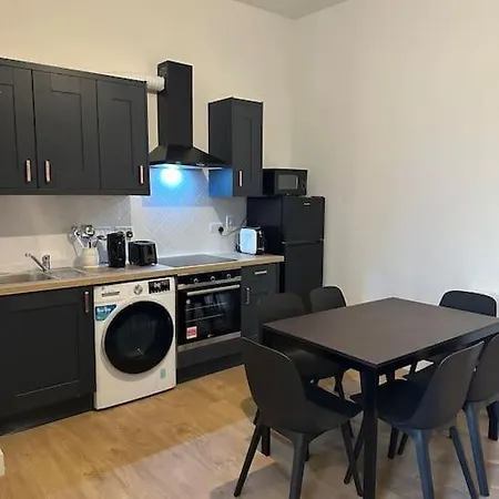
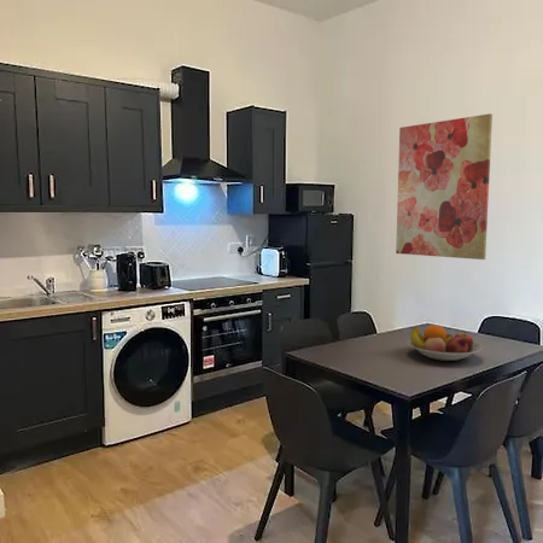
+ wall art [395,112,494,261]
+ fruit bowl [407,323,483,362]
